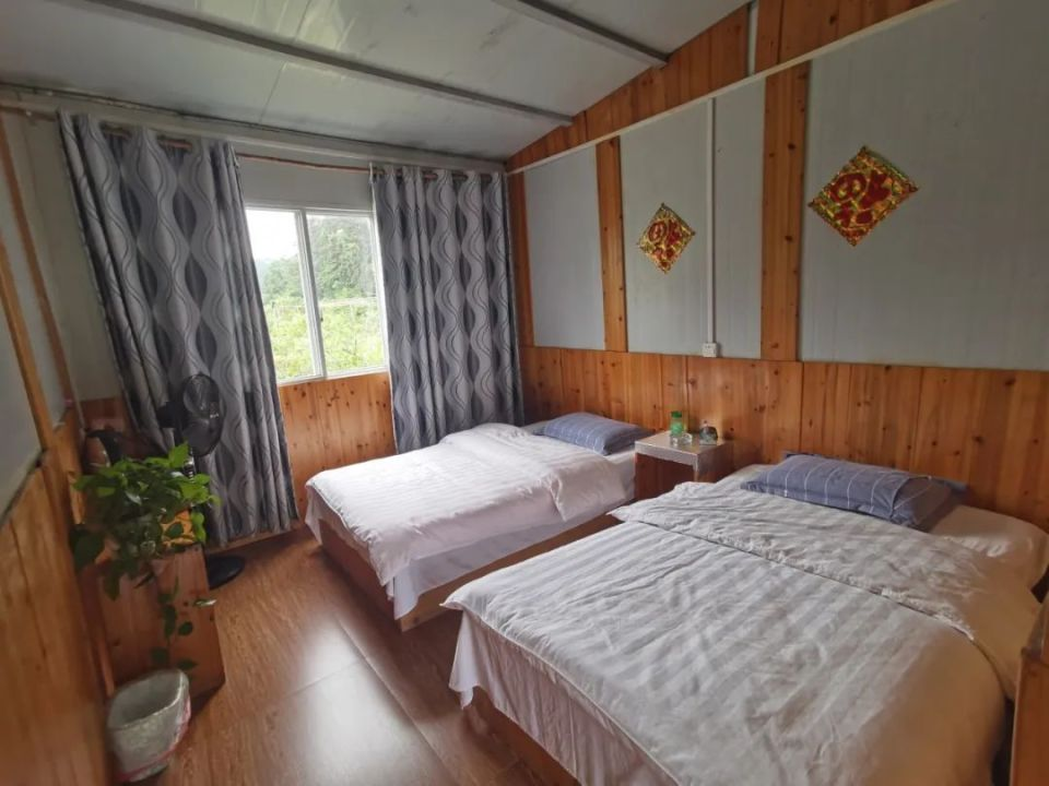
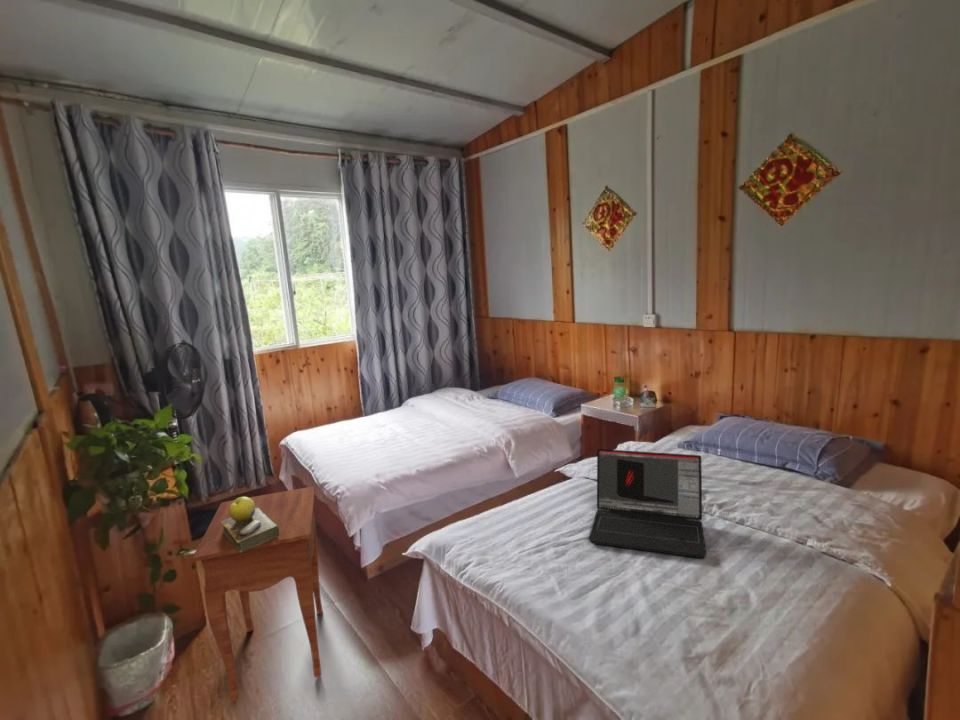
+ book [221,496,279,553]
+ laptop [588,448,707,559]
+ side table [191,485,324,703]
